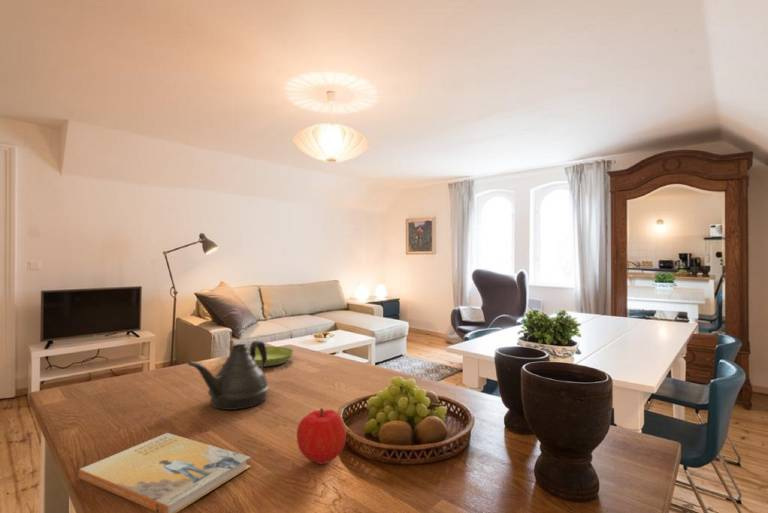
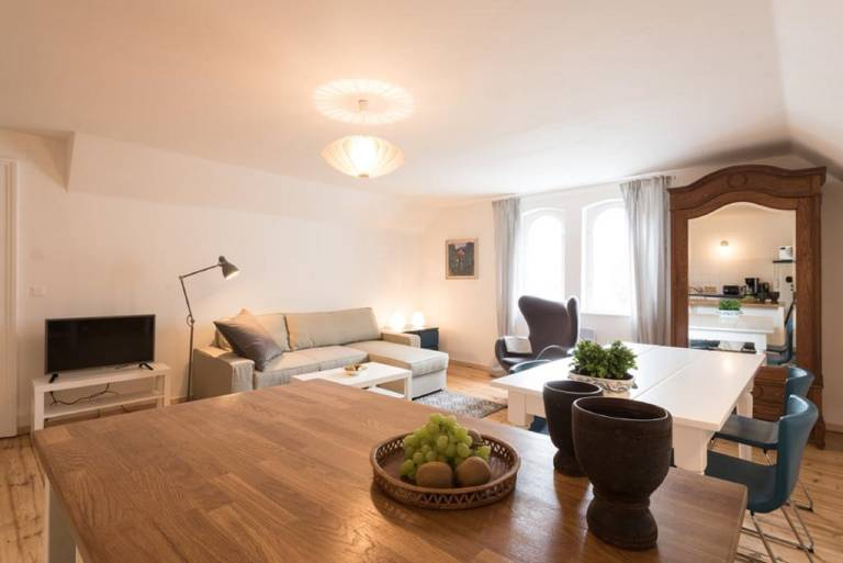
- teapot [187,340,270,411]
- saucer [247,346,295,368]
- fruit [296,407,347,466]
- book [78,432,251,513]
